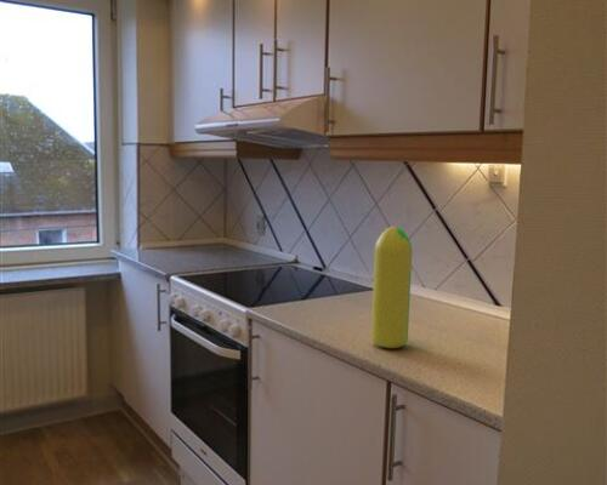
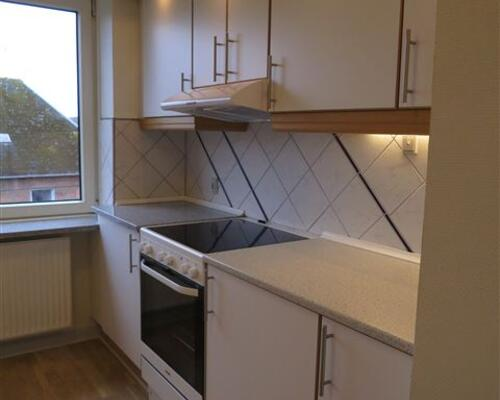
- bottle [370,226,413,349]
